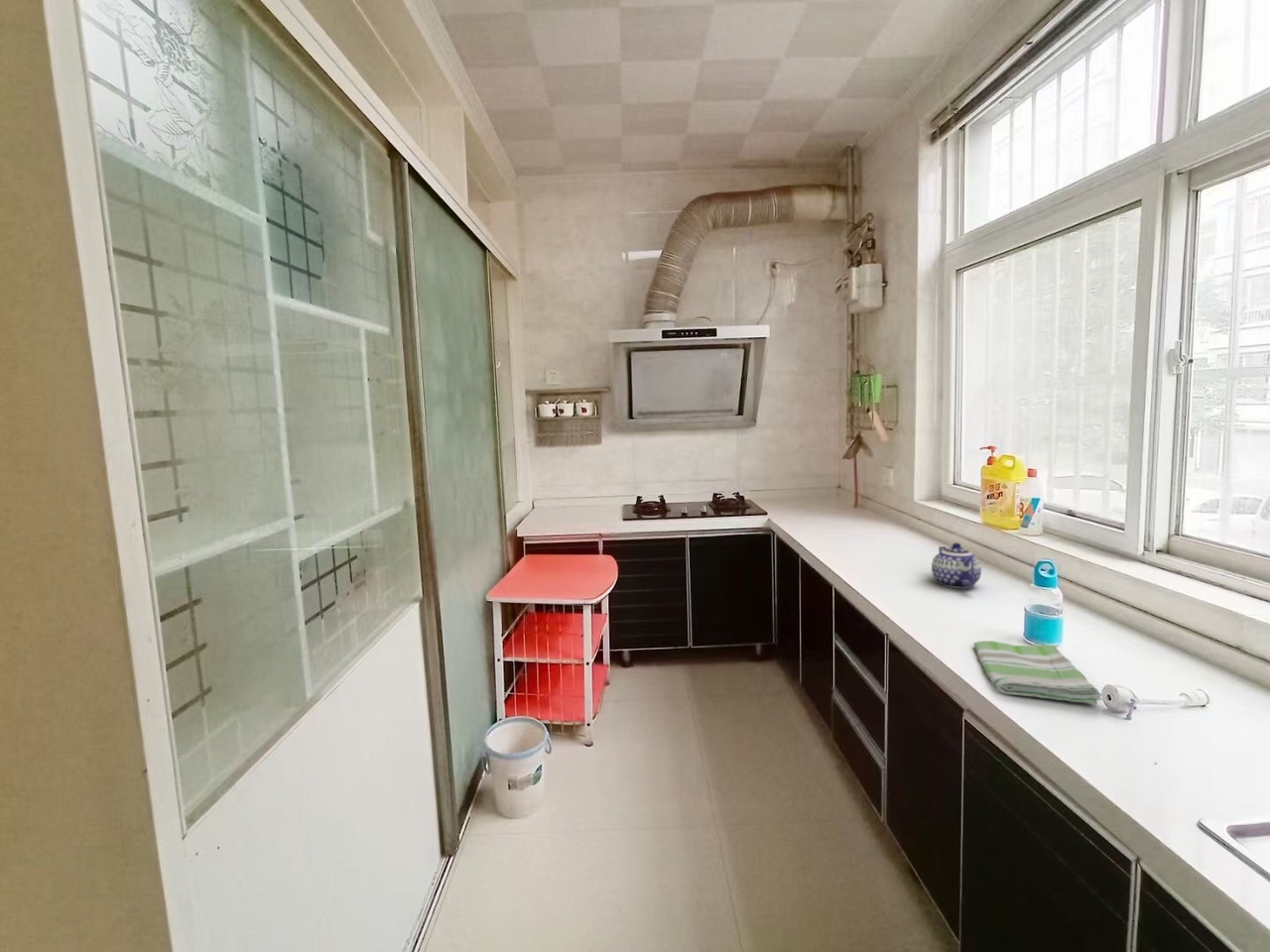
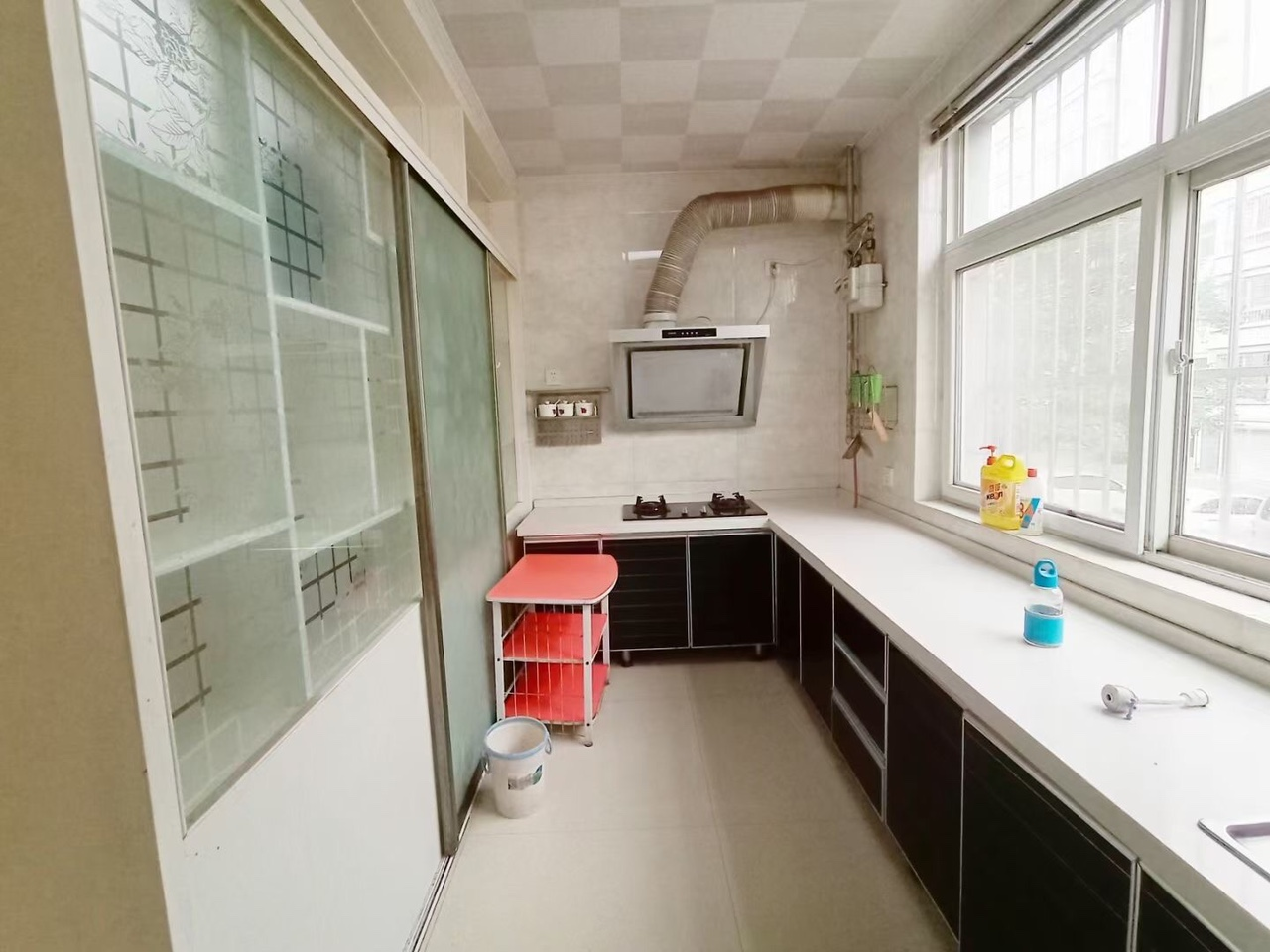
- dish towel [972,640,1103,706]
- teapot [931,541,982,589]
